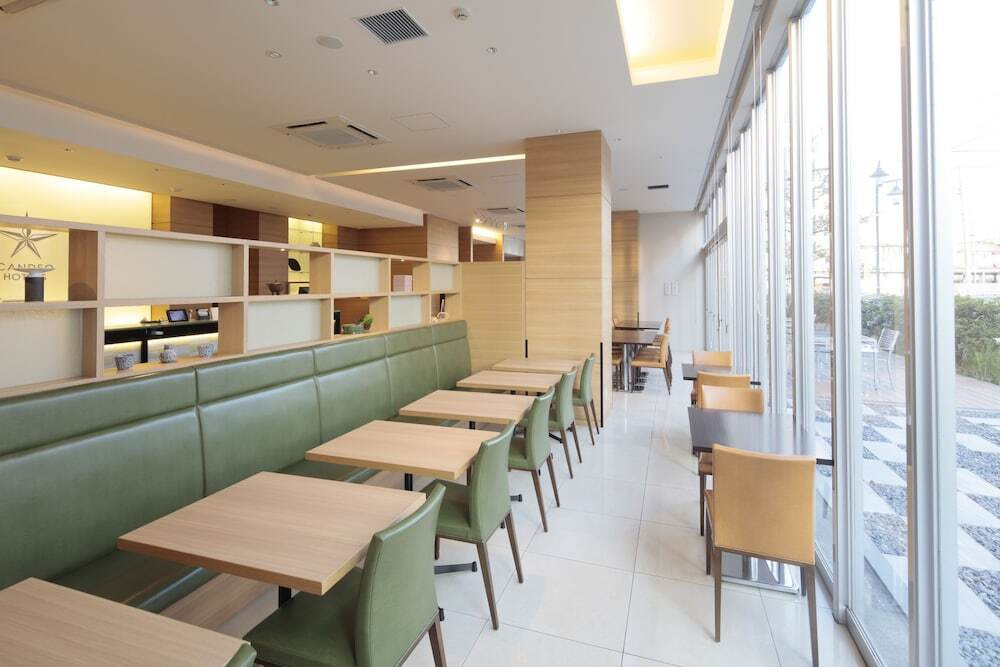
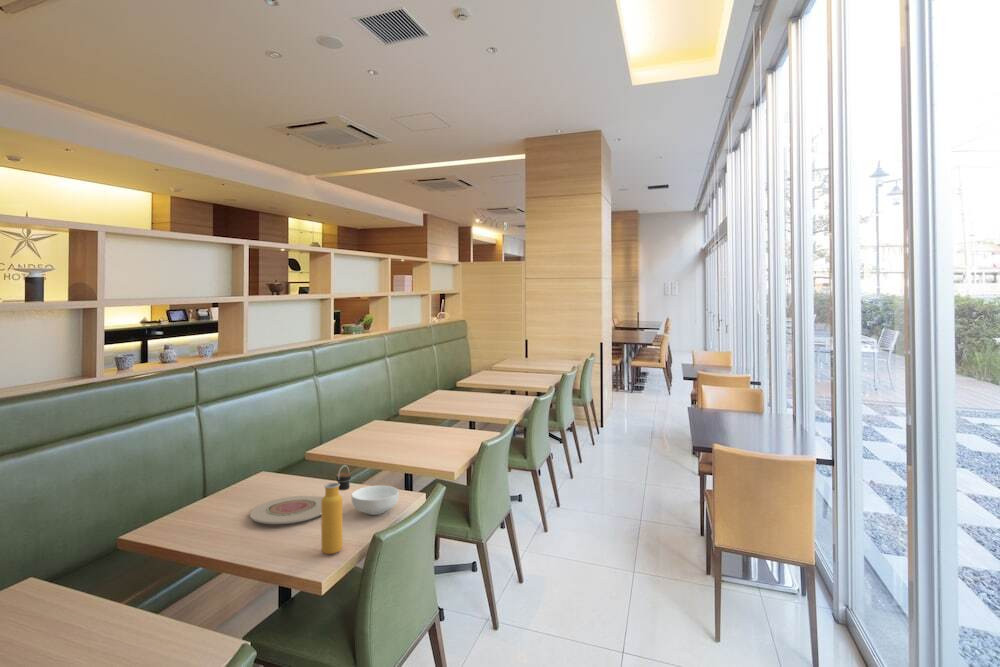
+ water bottle [321,464,352,555]
+ plate [249,495,324,525]
+ cereal bowl [351,484,400,516]
